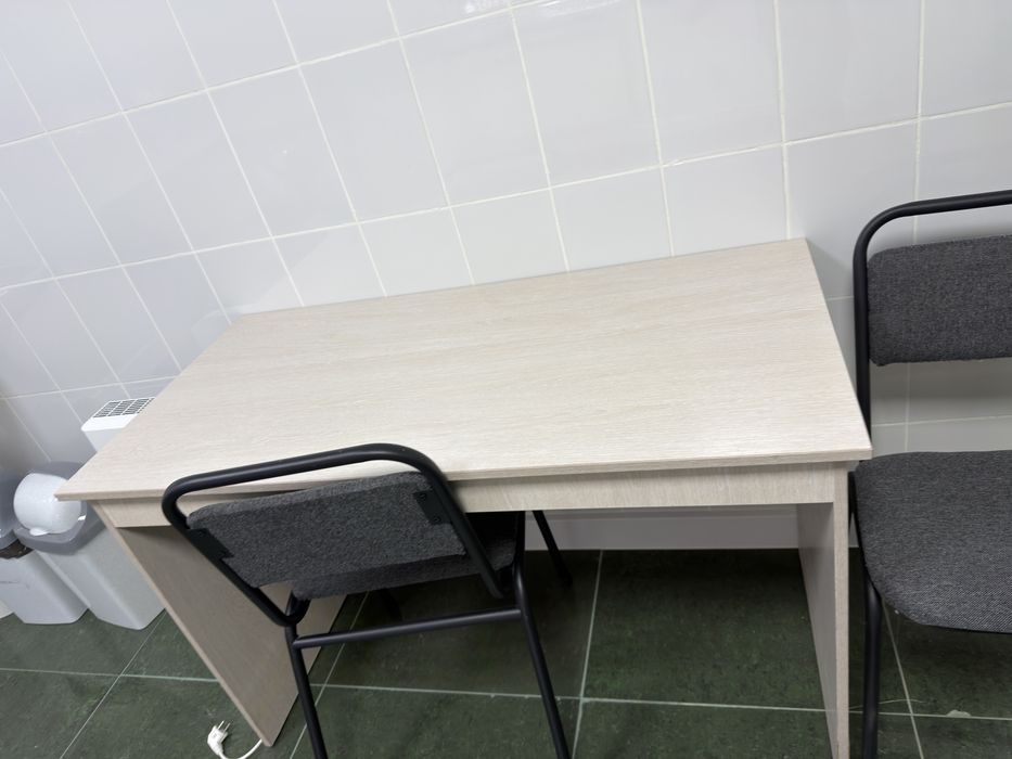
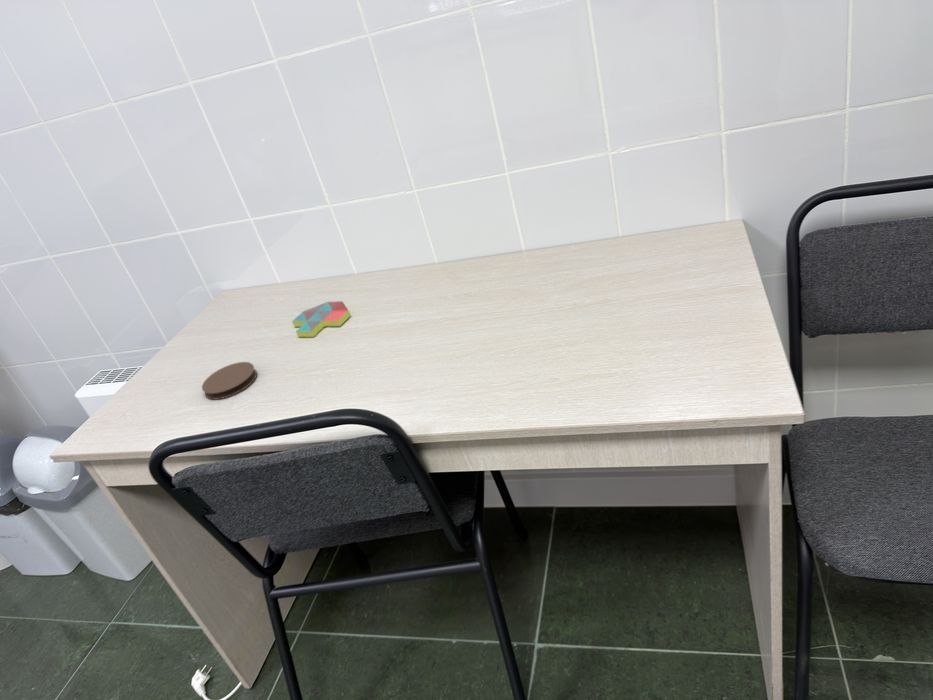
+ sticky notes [291,300,351,338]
+ coaster [201,361,258,400]
